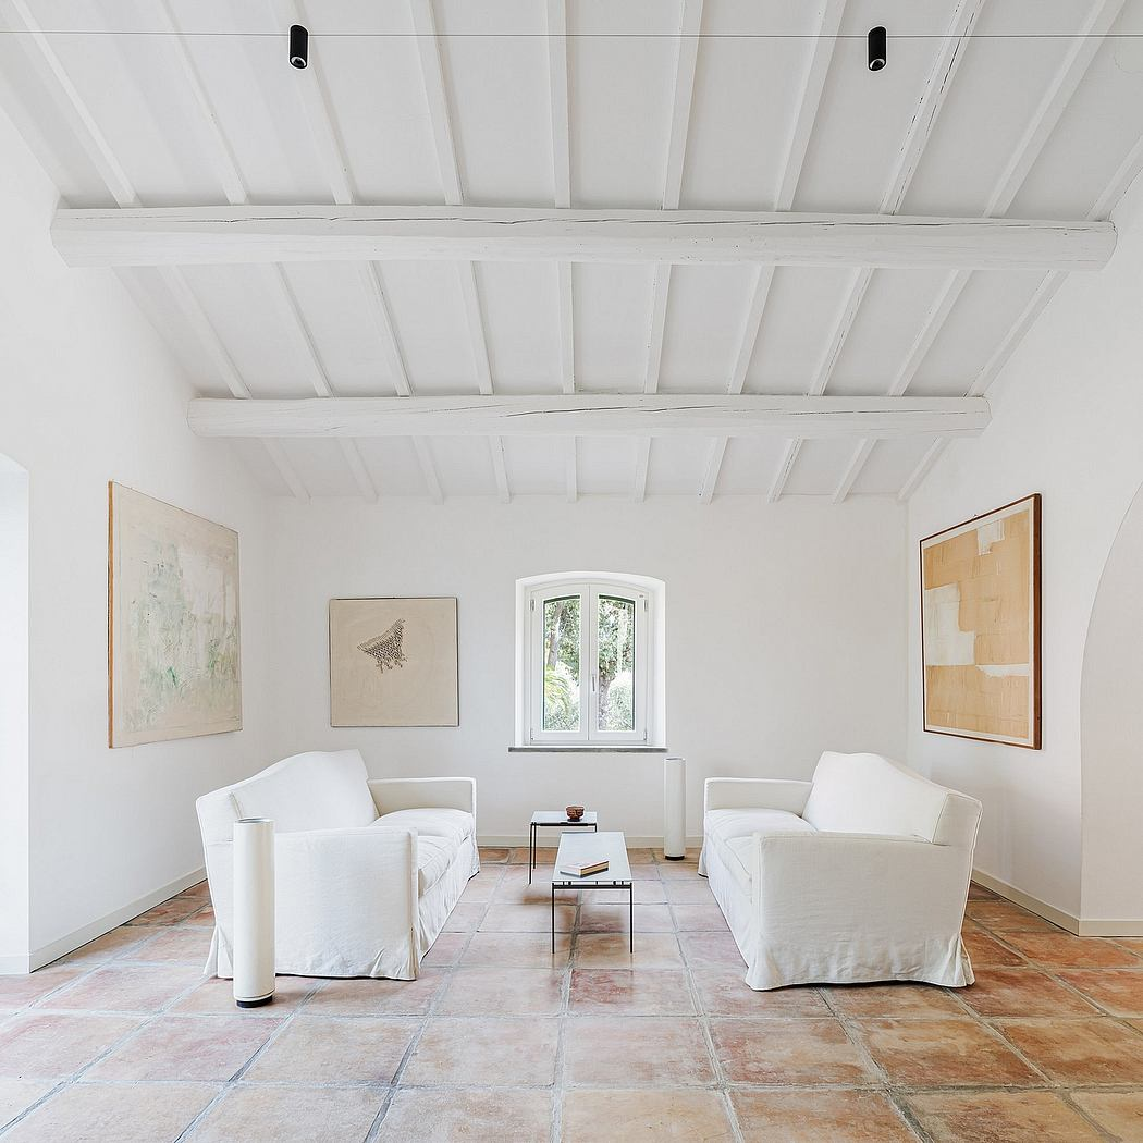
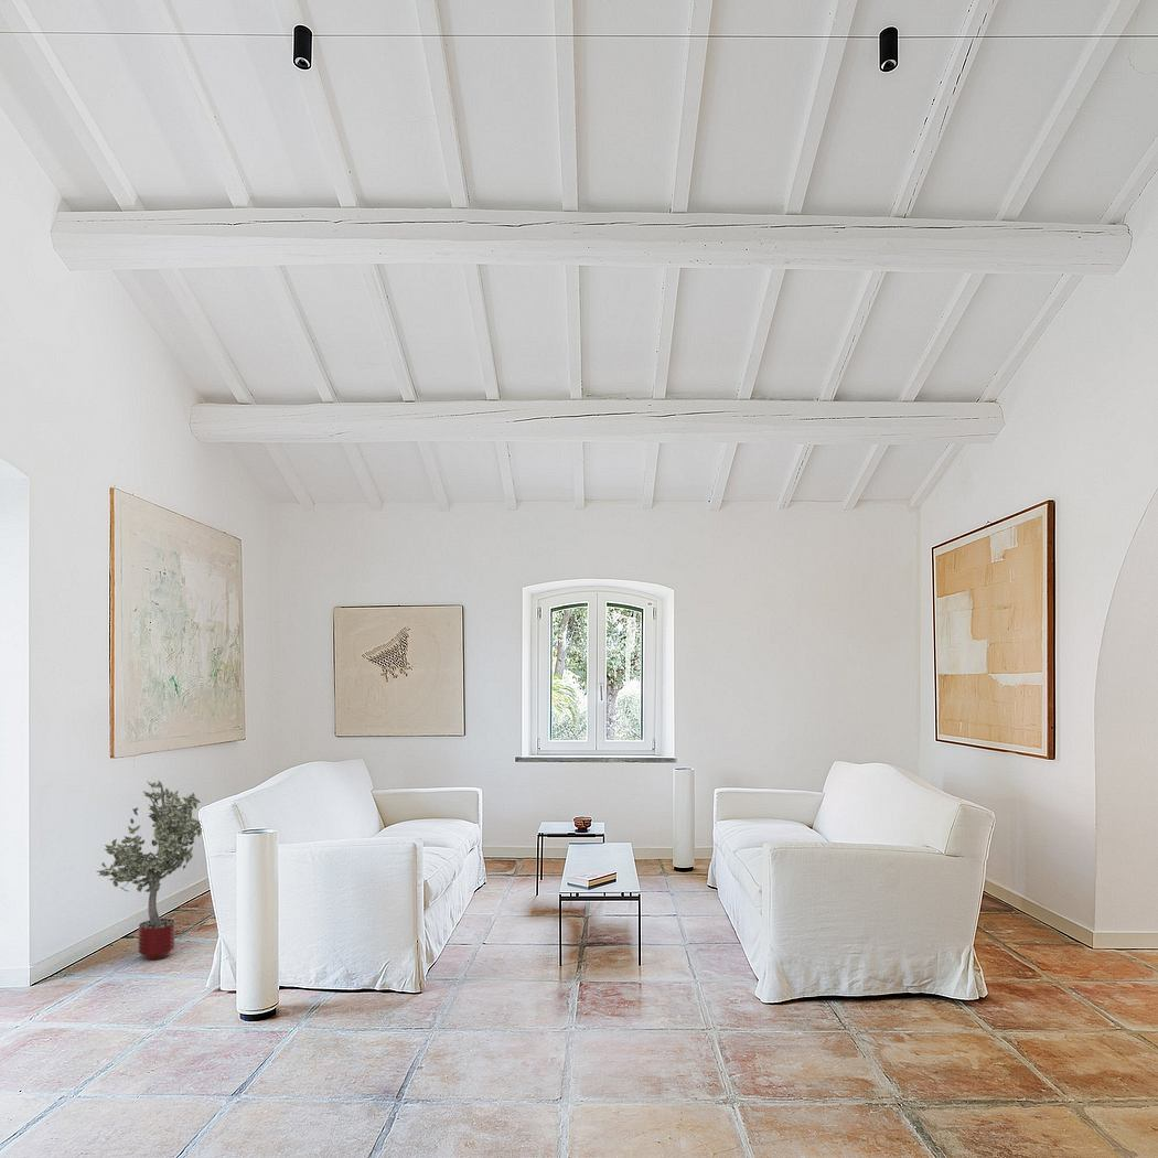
+ potted tree [96,780,203,961]
